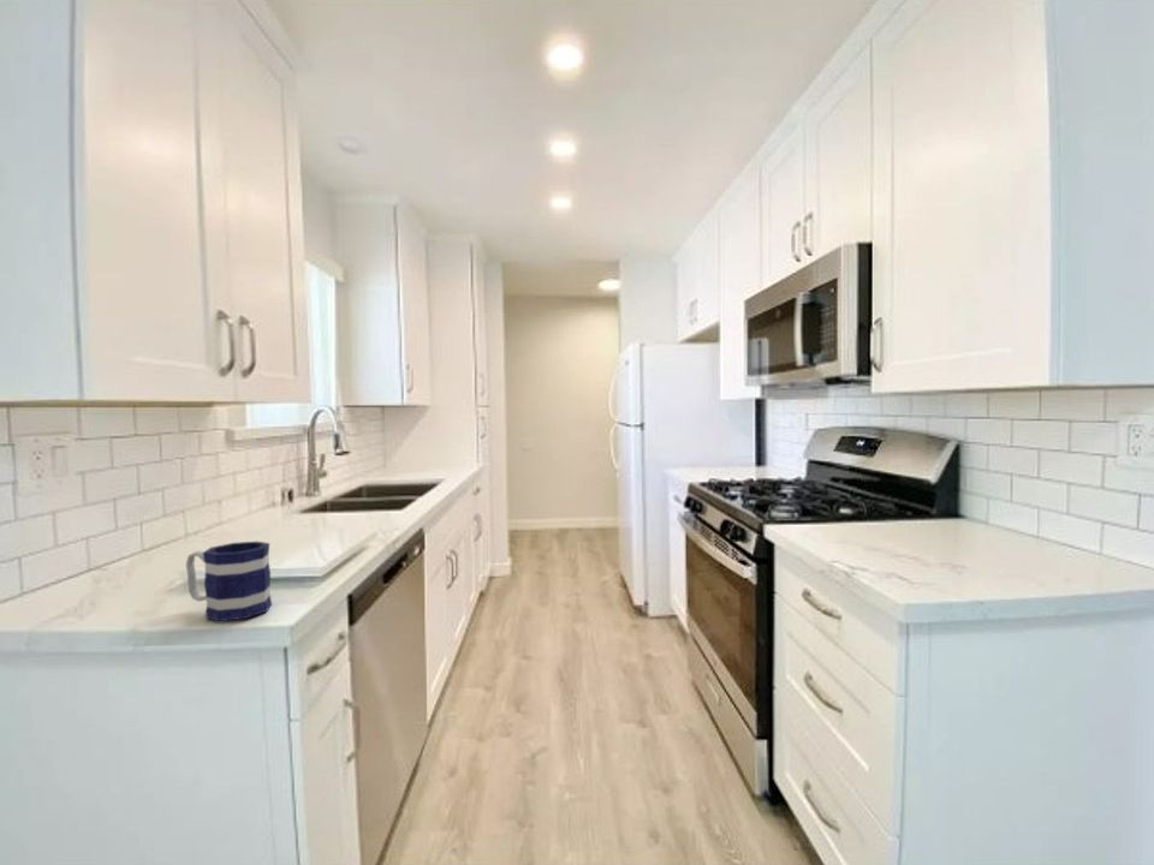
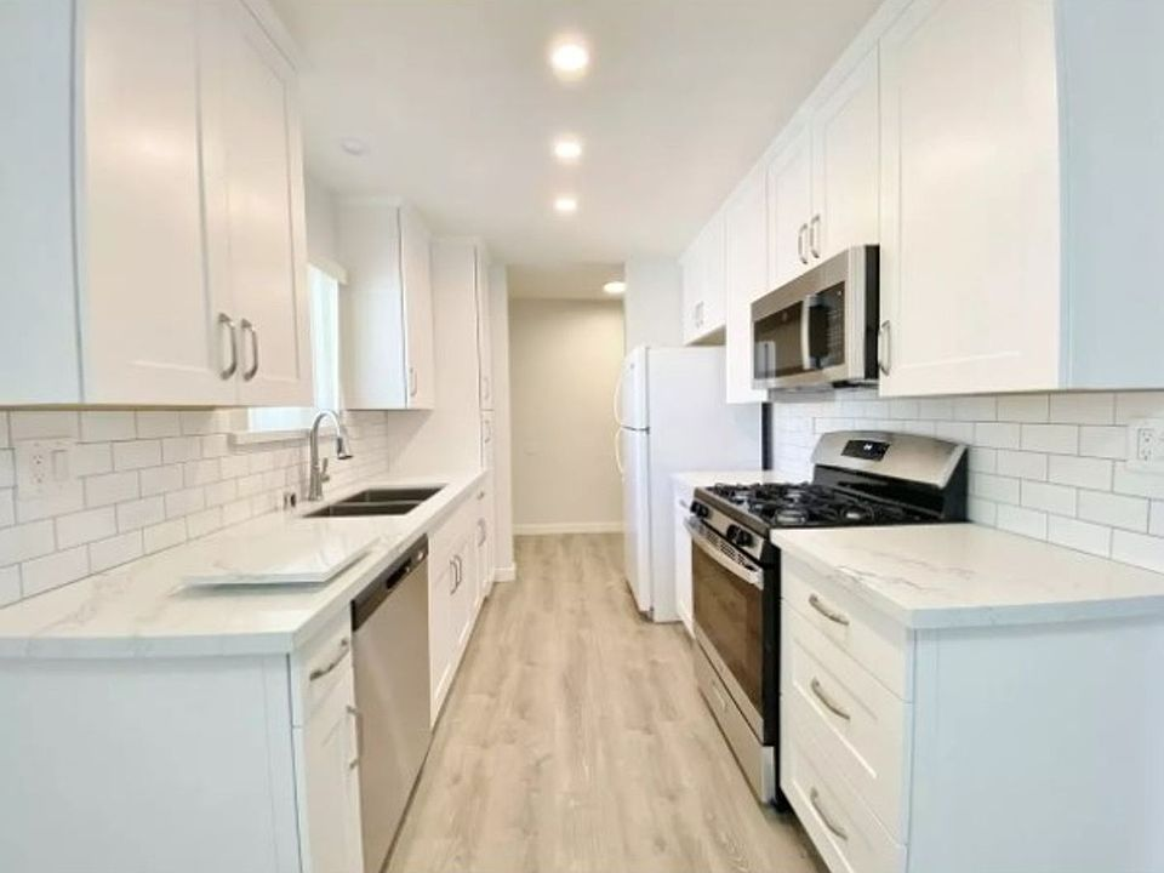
- mug [185,541,273,622]
